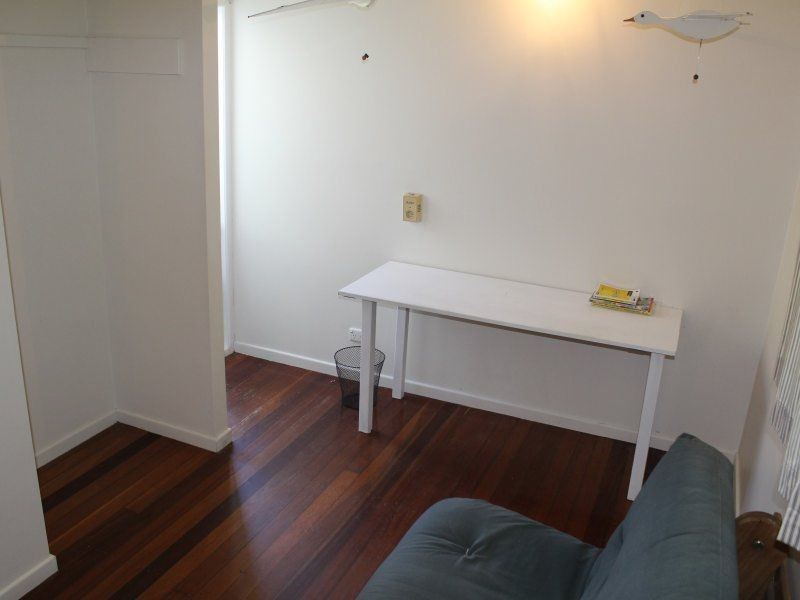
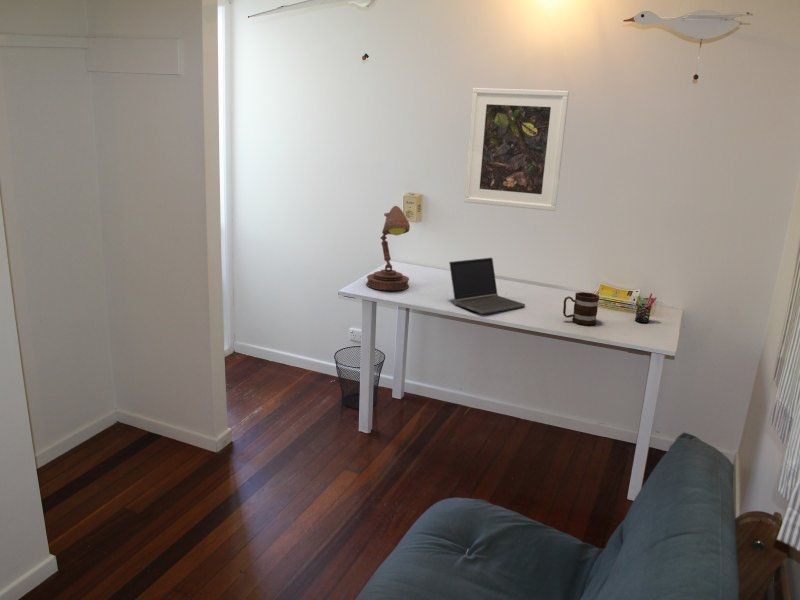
+ laptop computer [448,257,526,315]
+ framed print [463,87,570,212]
+ mug [562,291,600,326]
+ pen holder [634,292,658,324]
+ desk lamp [366,205,411,291]
